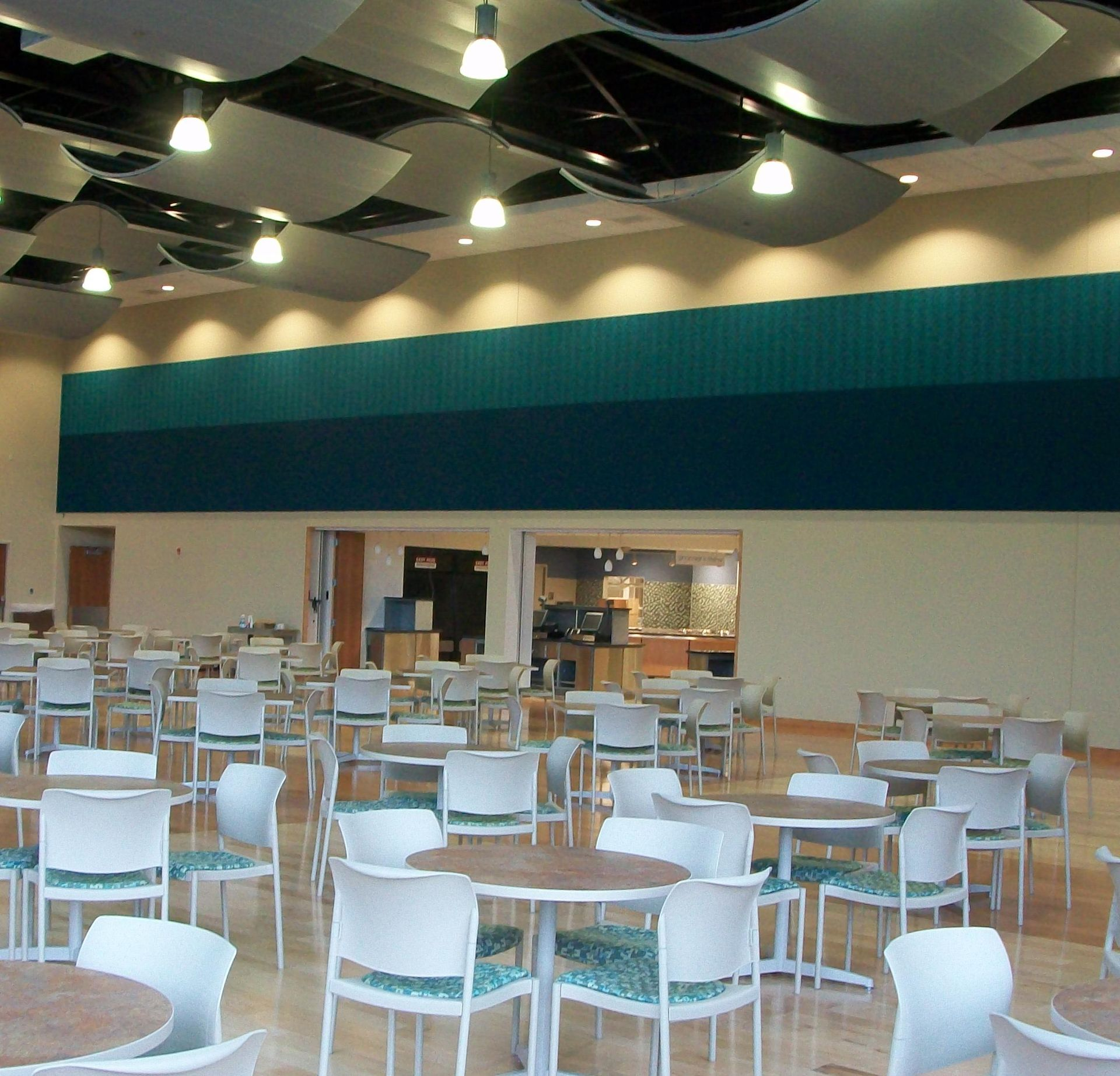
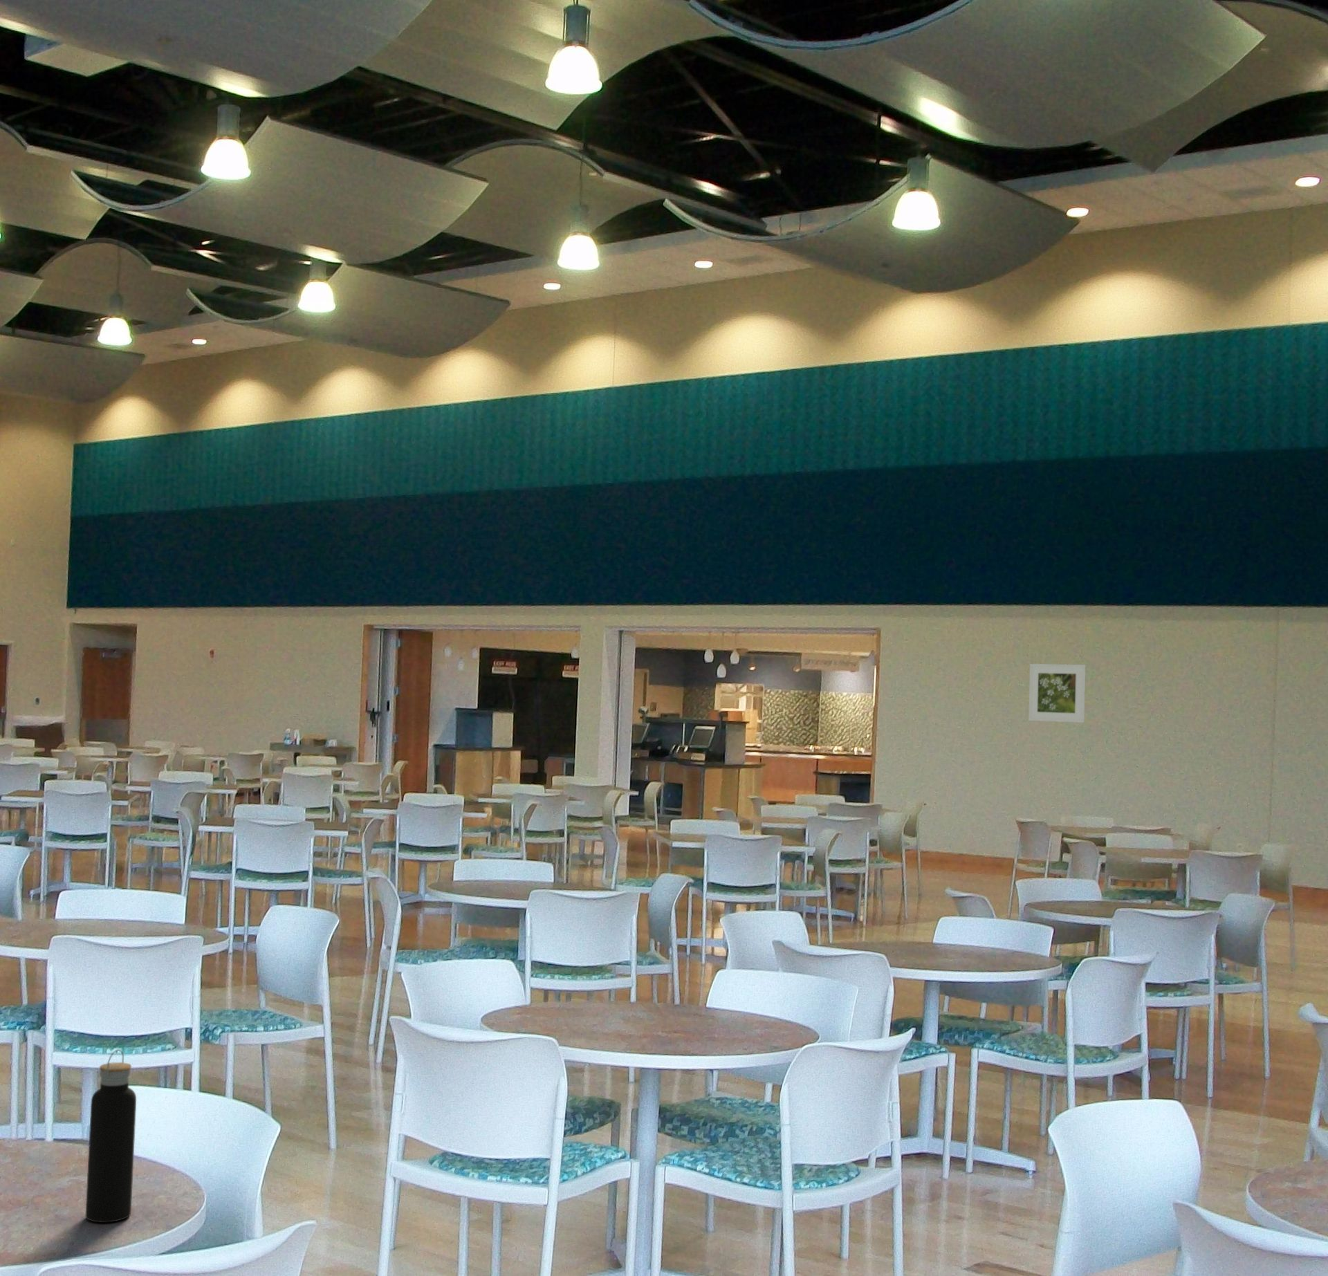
+ water bottle [85,1049,136,1224]
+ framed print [1028,663,1086,723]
